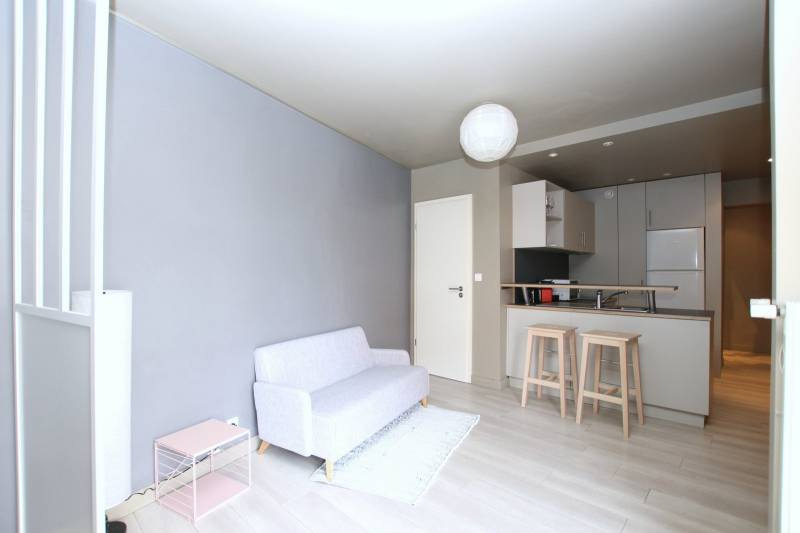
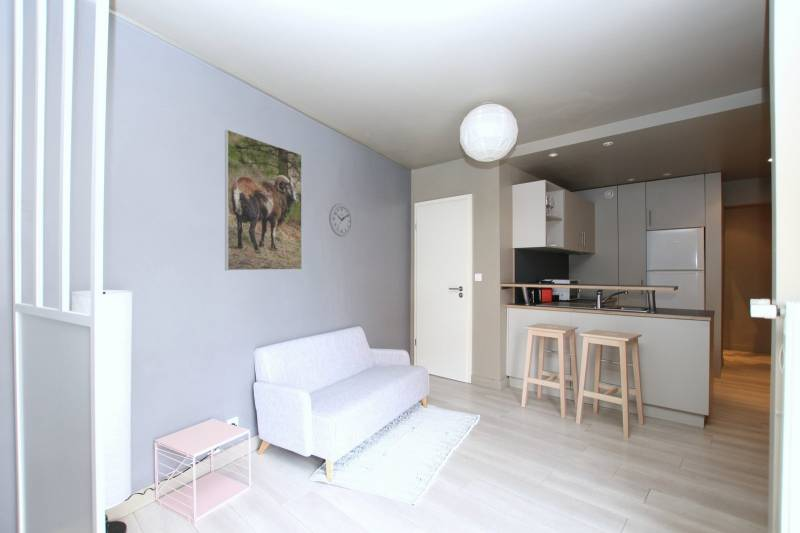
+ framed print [224,129,303,271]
+ wall clock [328,203,353,237]
